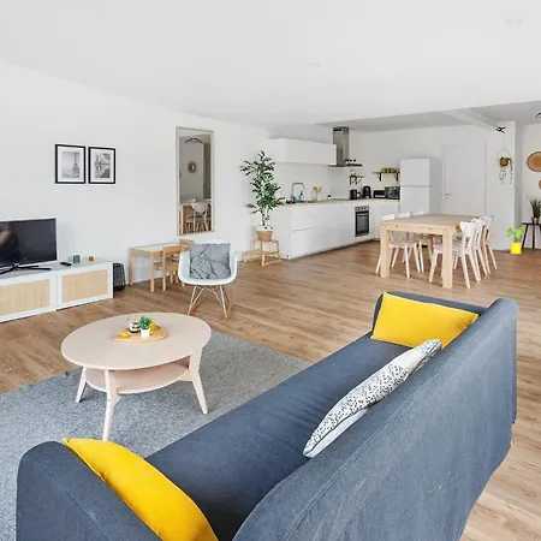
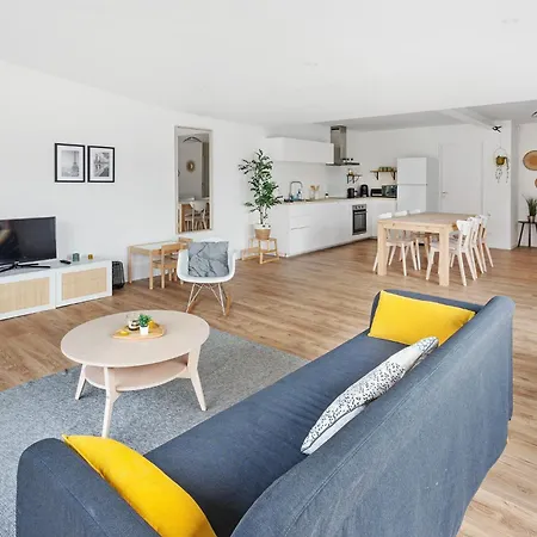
- house plant [504,226,528,255]
